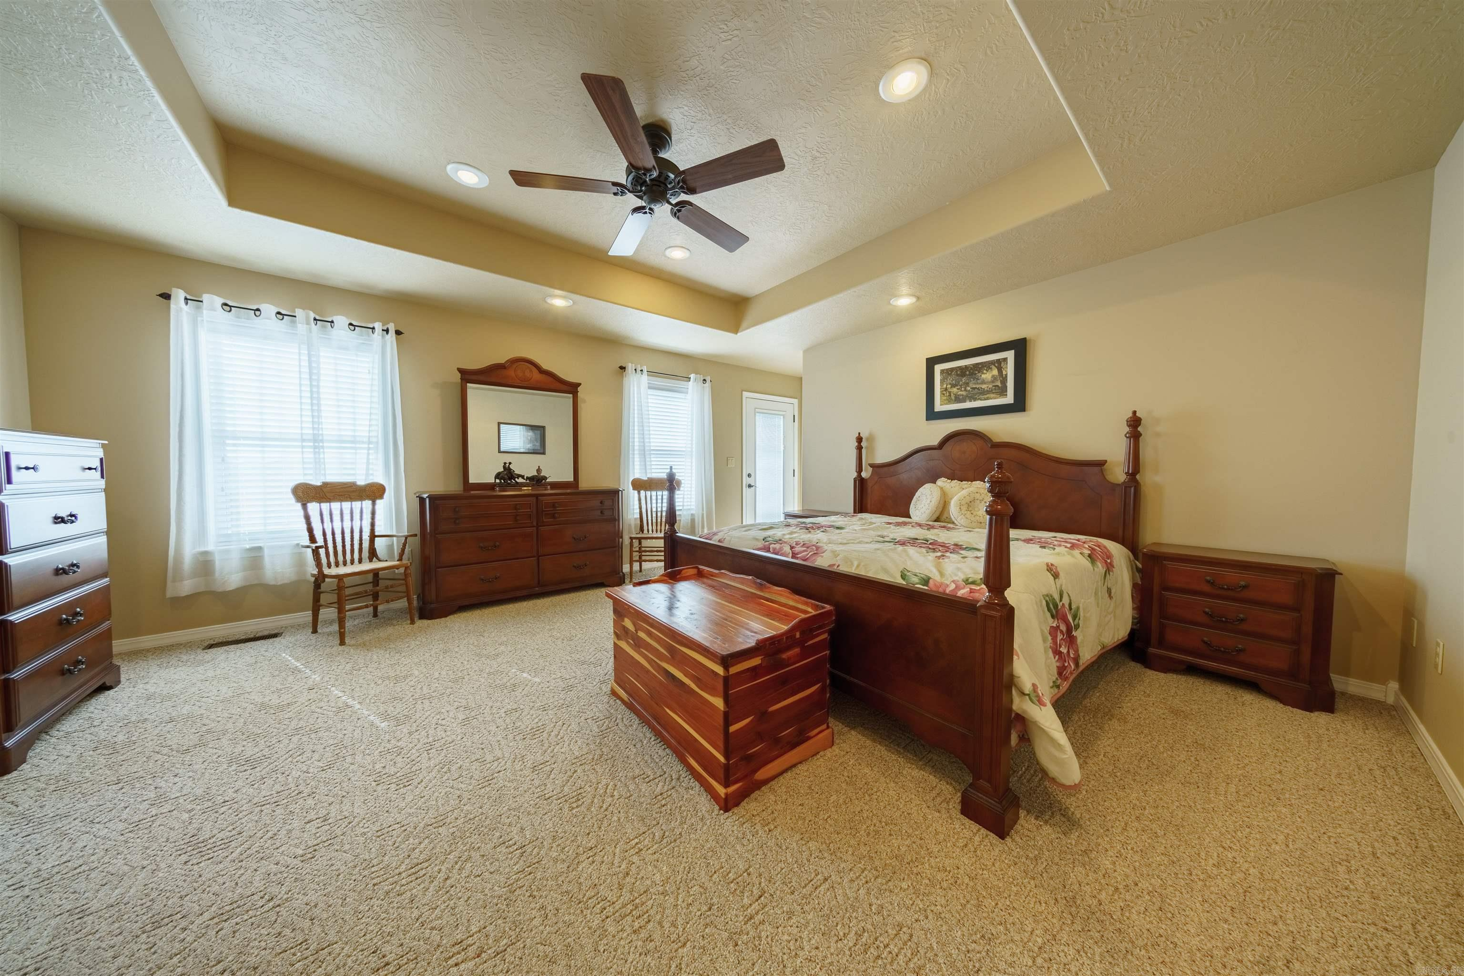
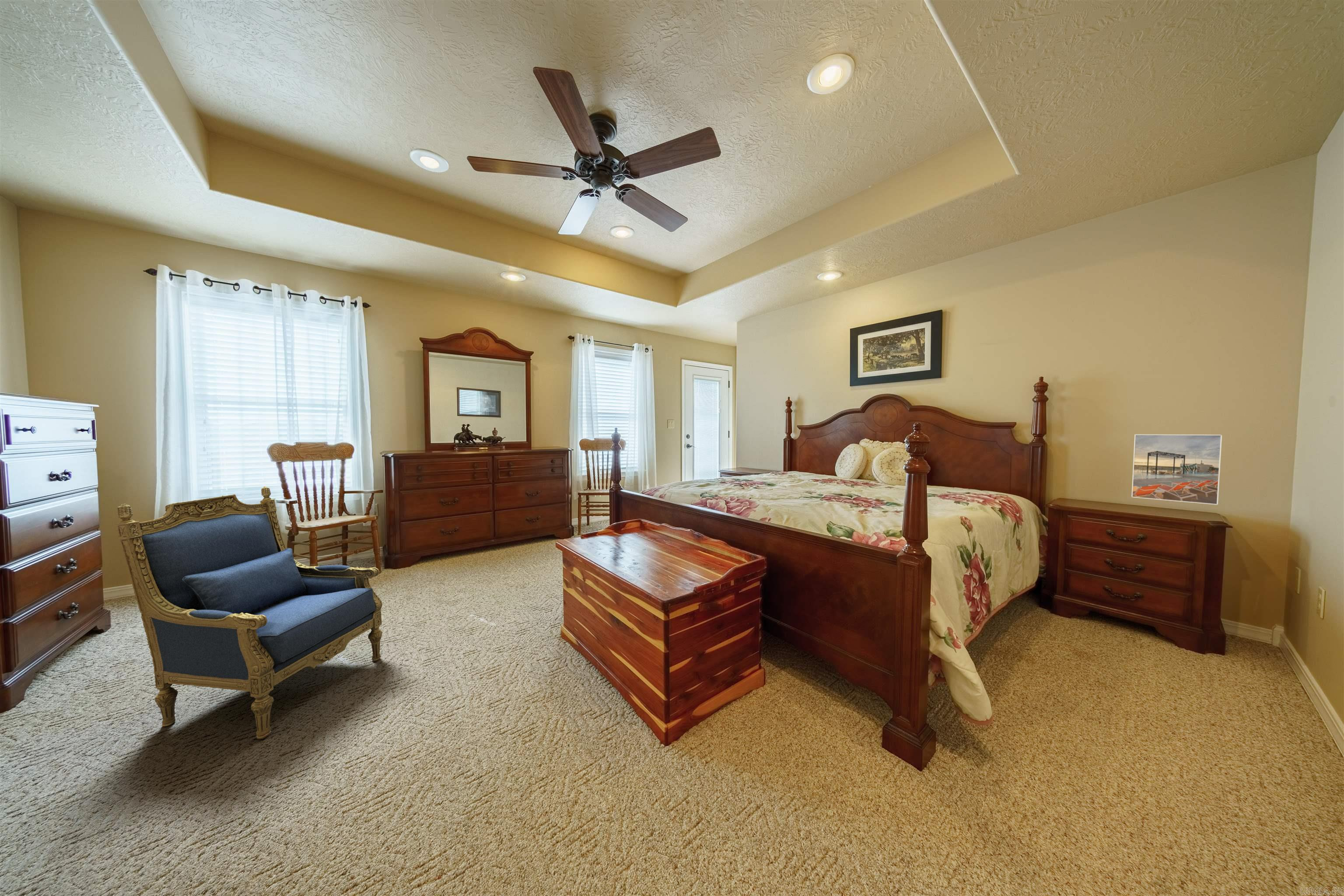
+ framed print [1131,434,1222,505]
+ armchair [116,486,383,740]
